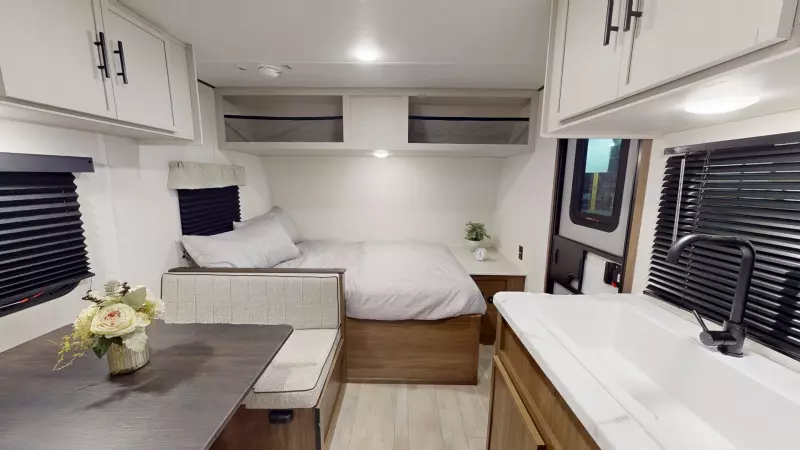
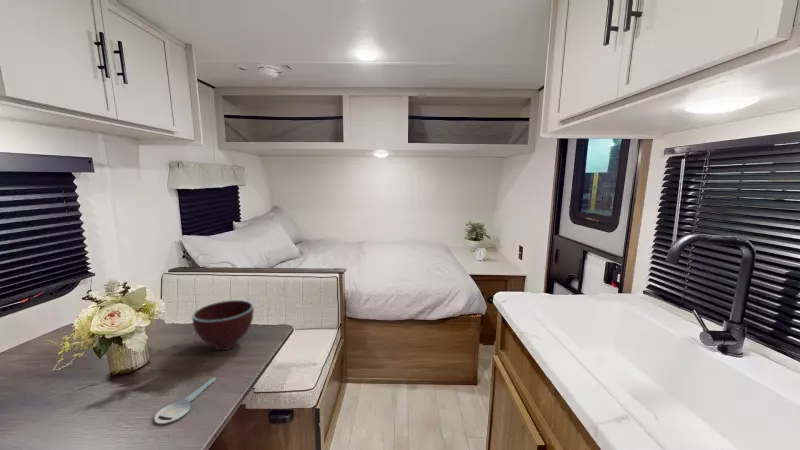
+ bowl [191,299,255,351]
+ key [153,376,217,425]
